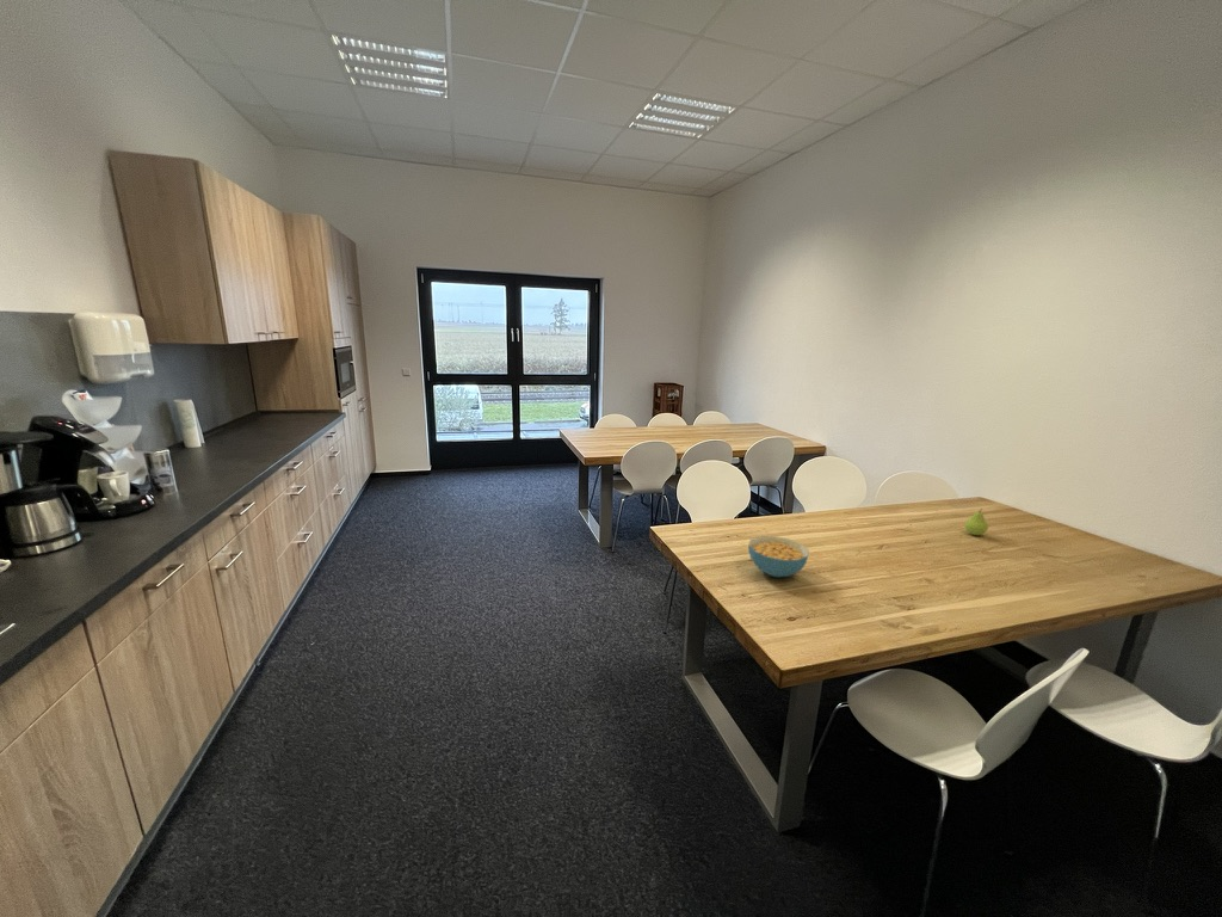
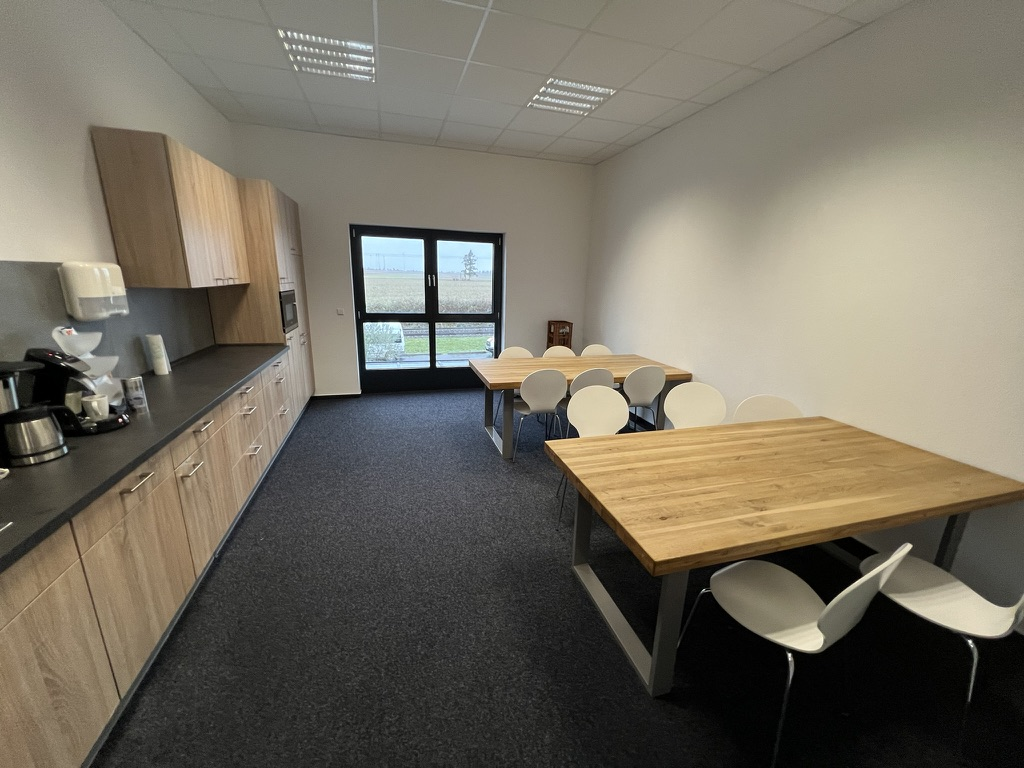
- cereal bowl [747,535,810,578]
- fruit [963,507,989,536]
